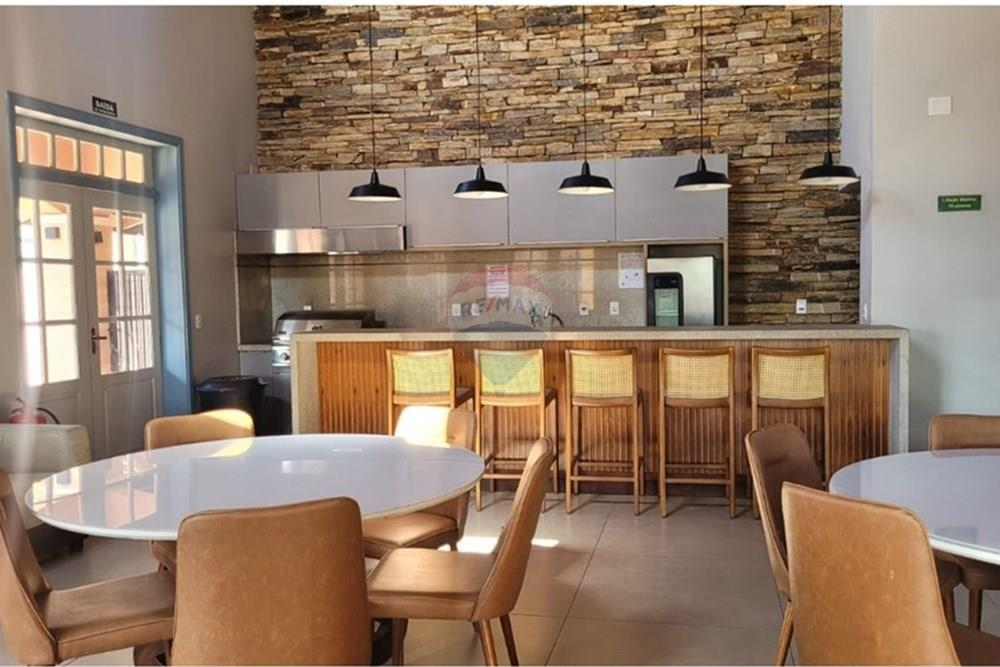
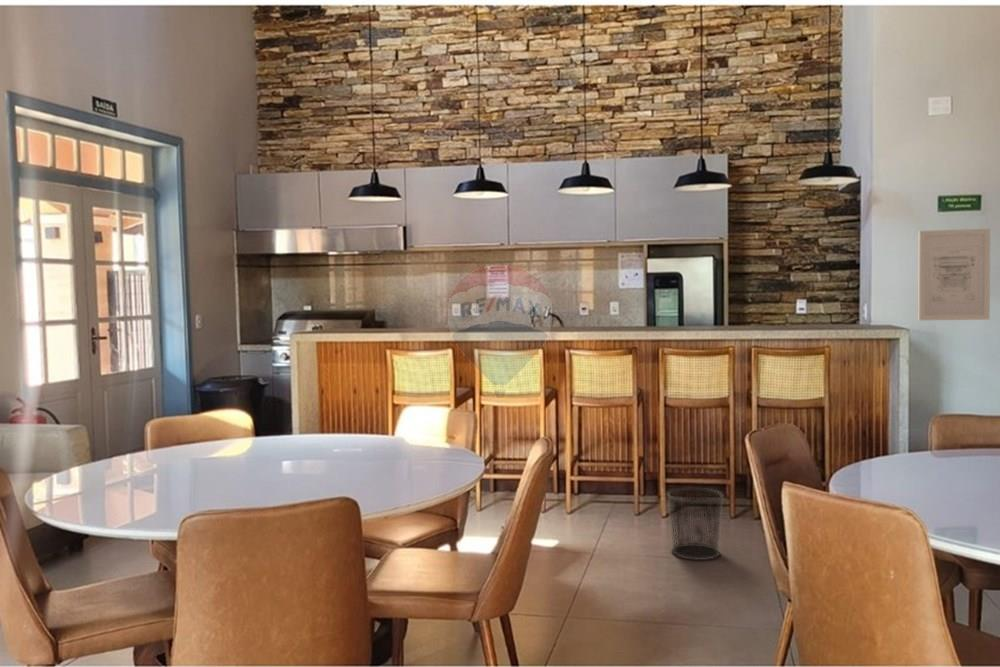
+ waste bin [666,487,725,561]
+ wall art [918,228,991,321]
